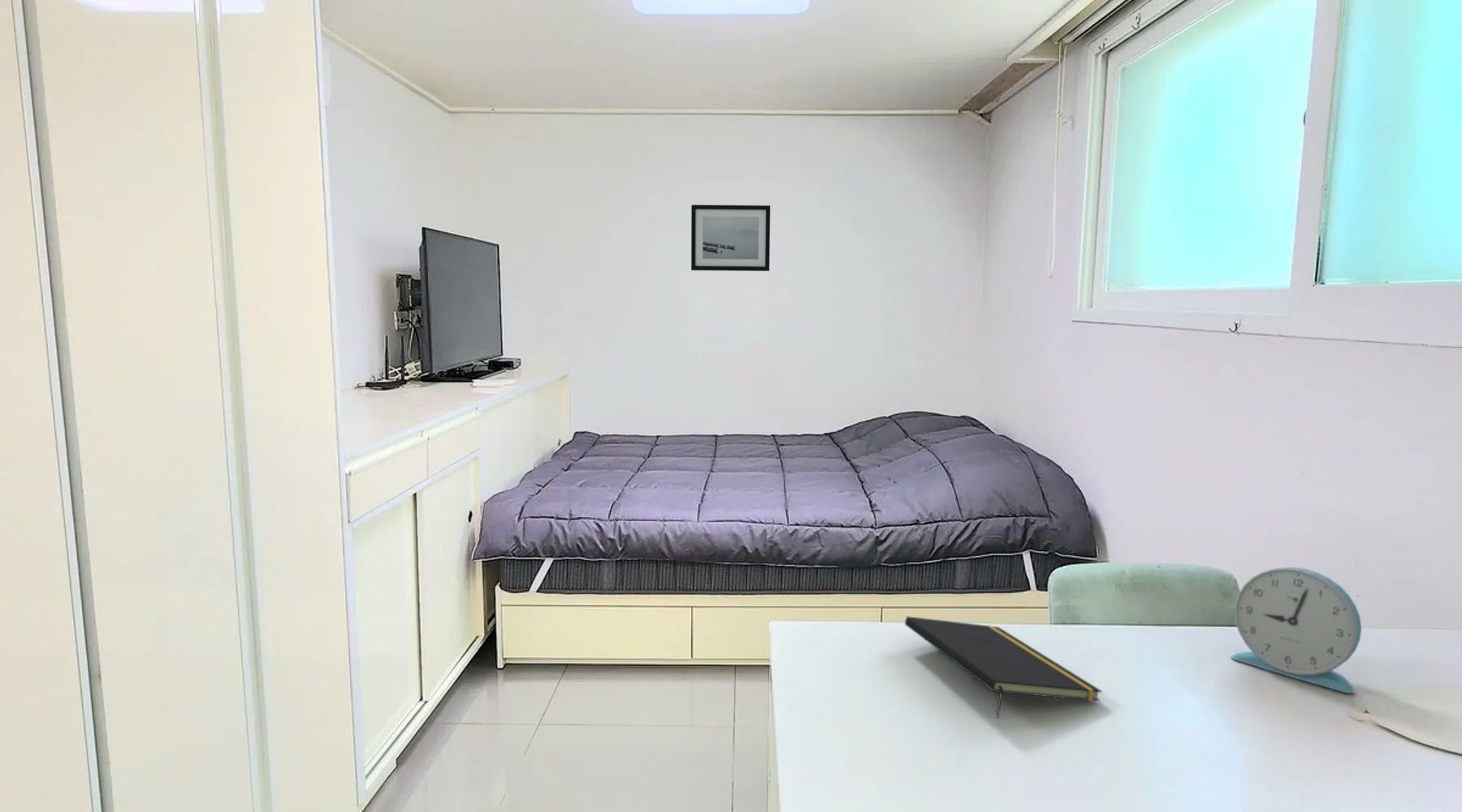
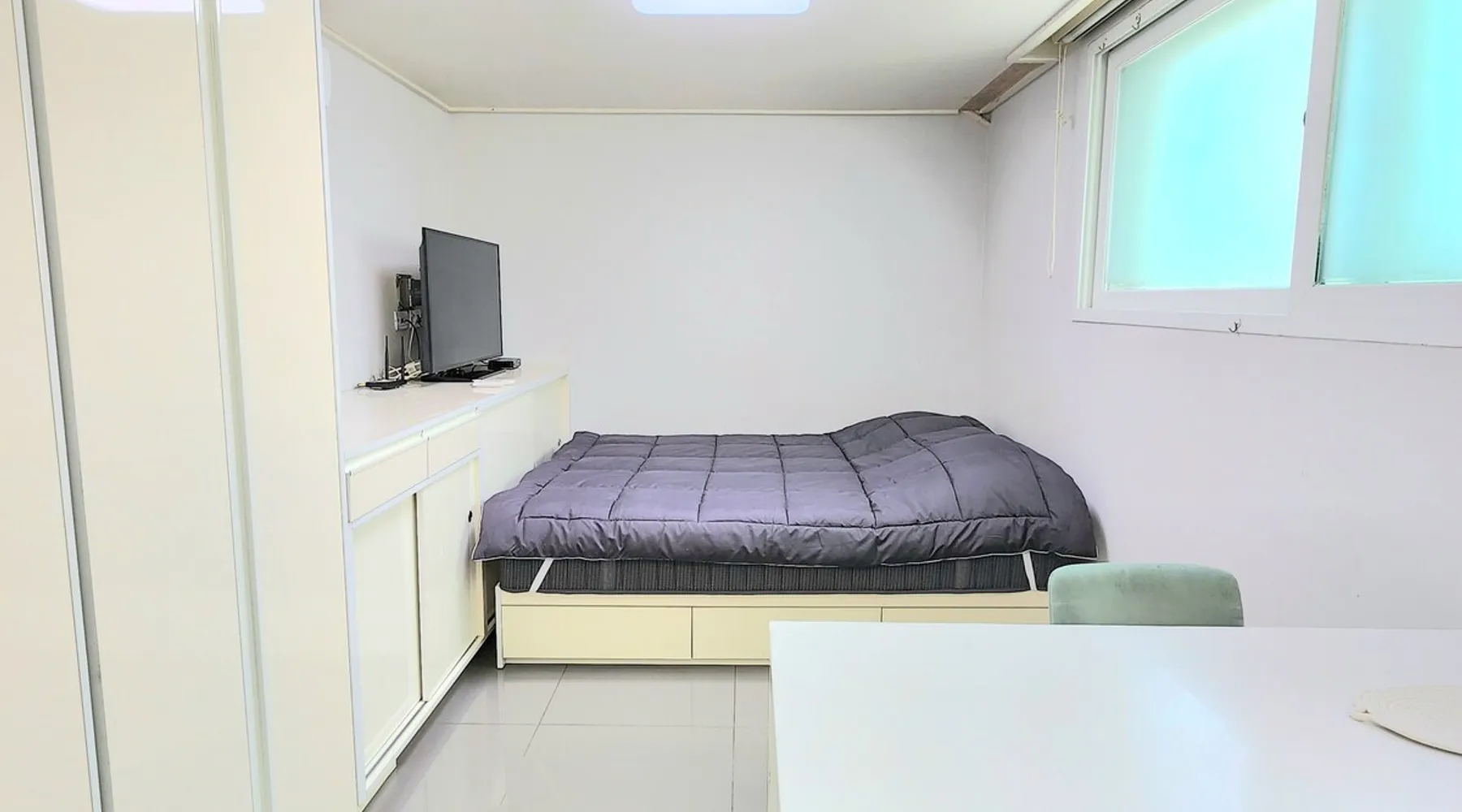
- alarm clock [1231,566,1362,693]
- notepad [904,615,1103,719]
- wall art [690,204,771,272]
